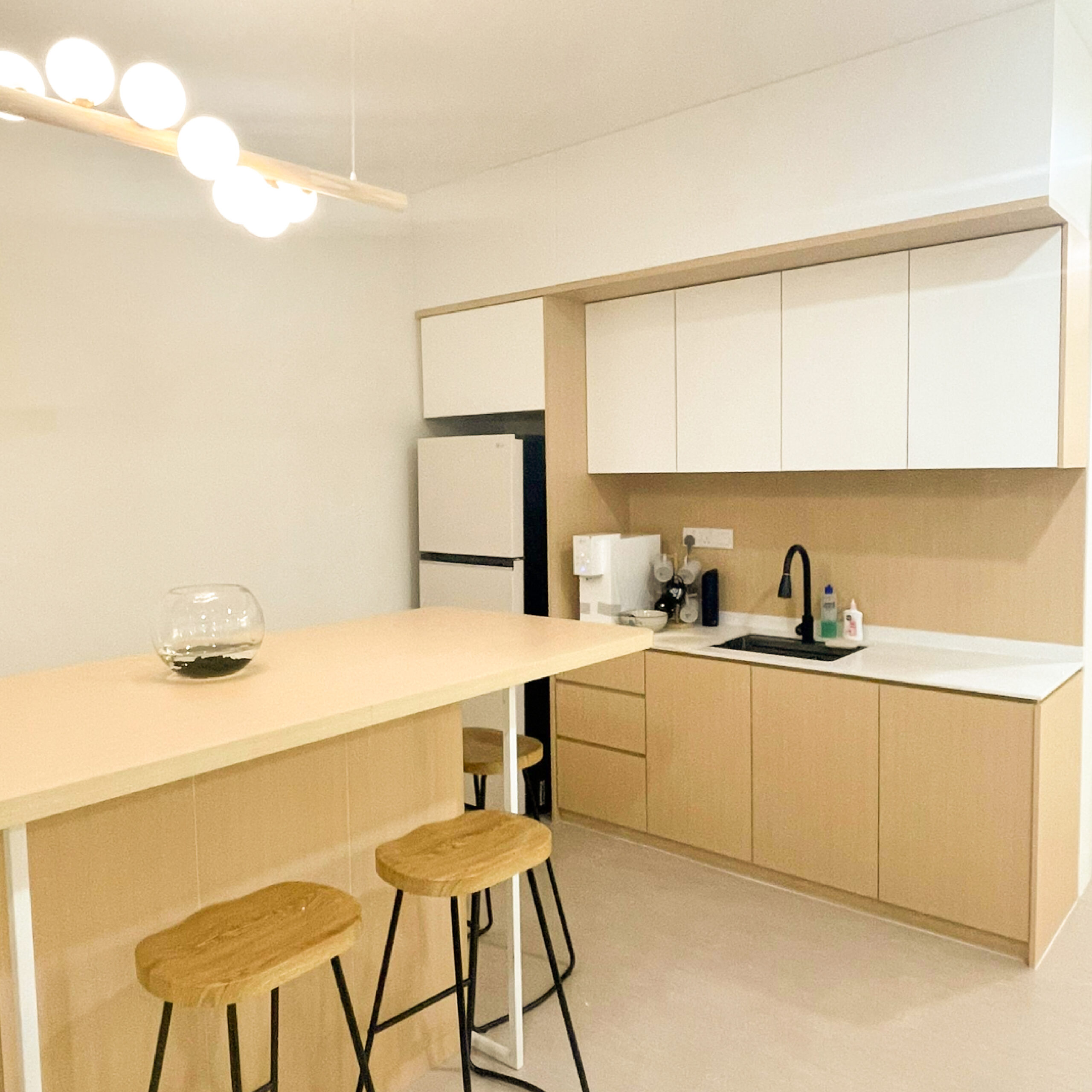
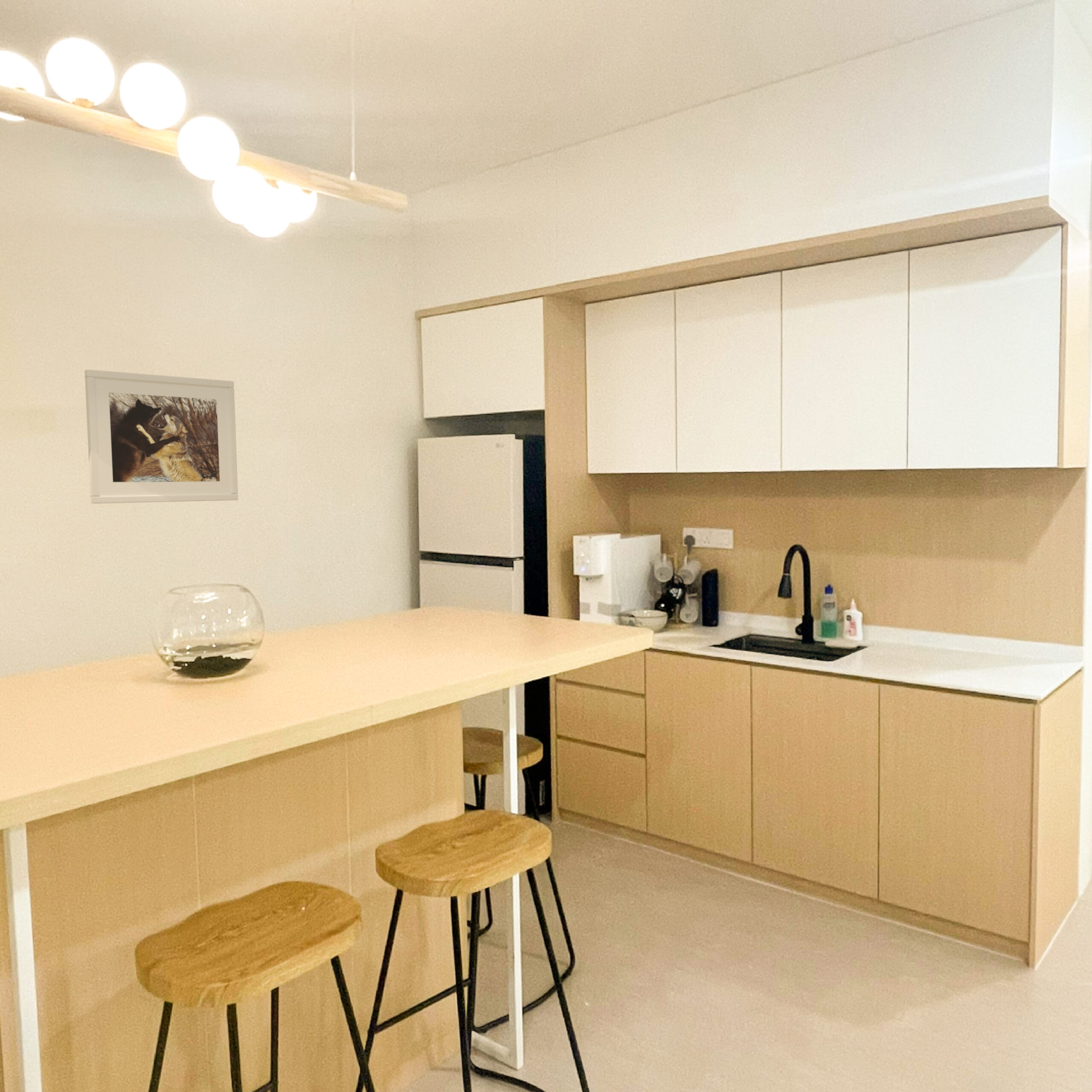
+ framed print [84,369,238,504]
